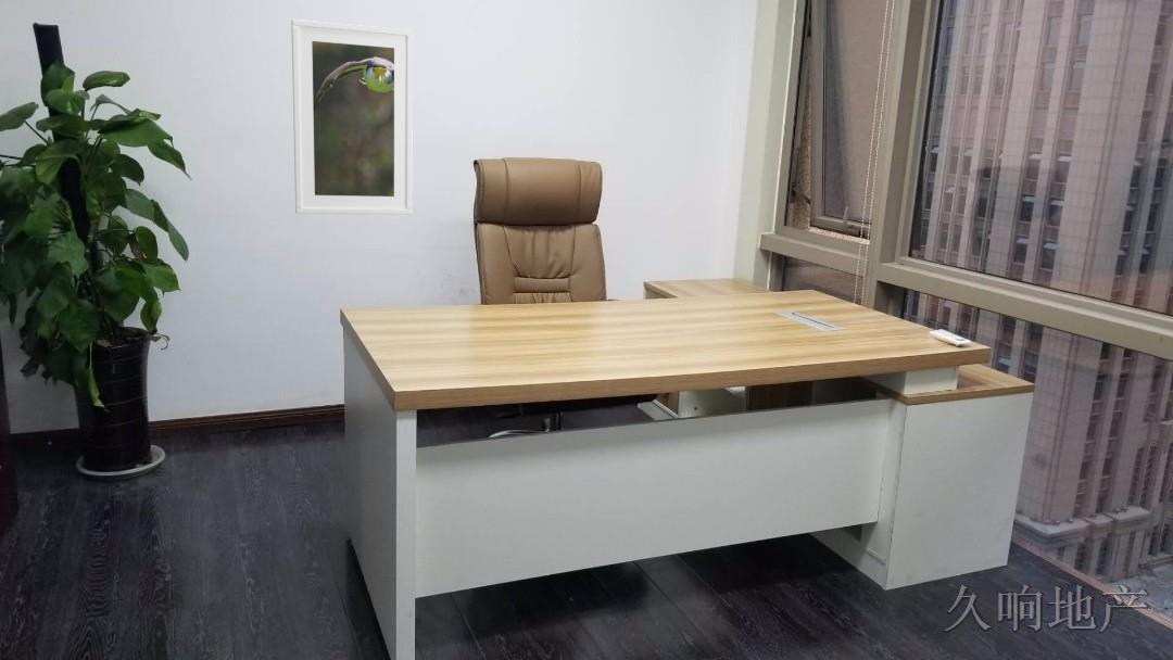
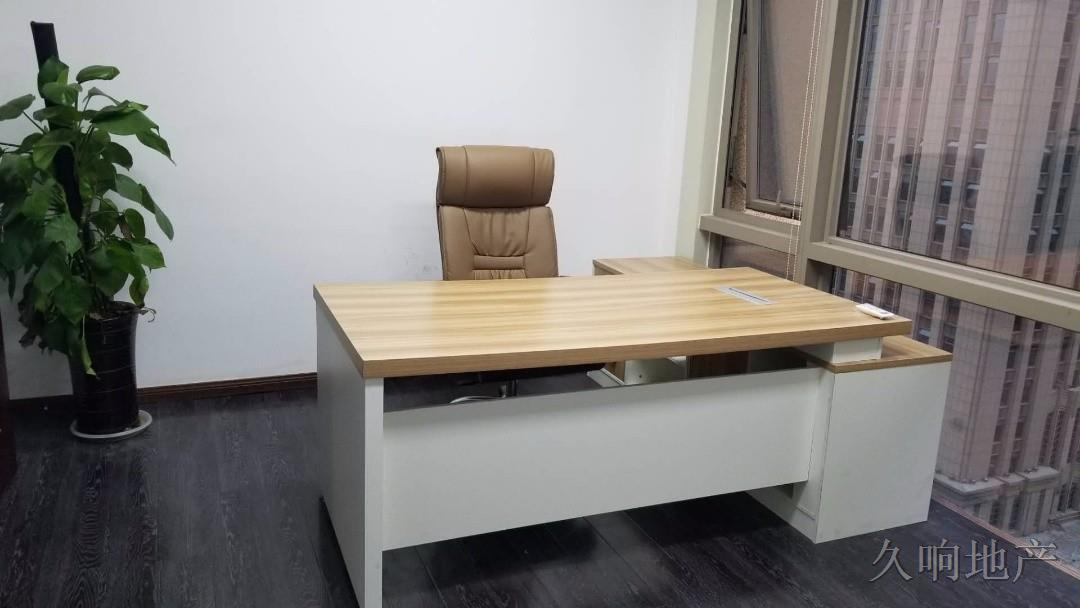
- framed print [290,18,414,216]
